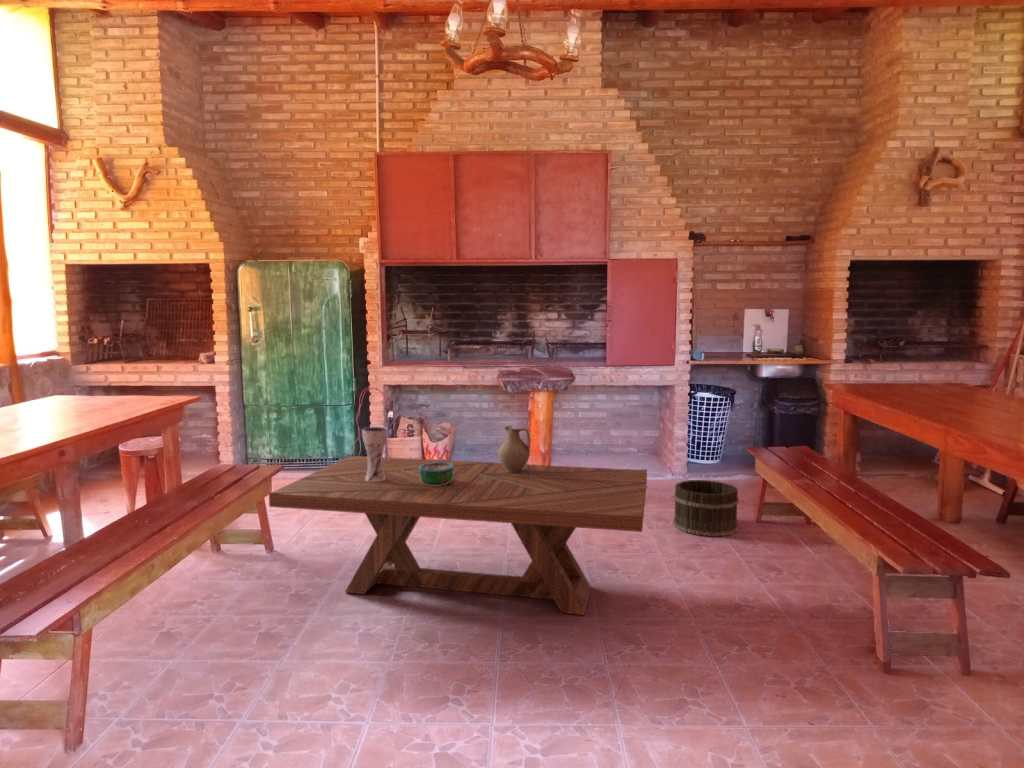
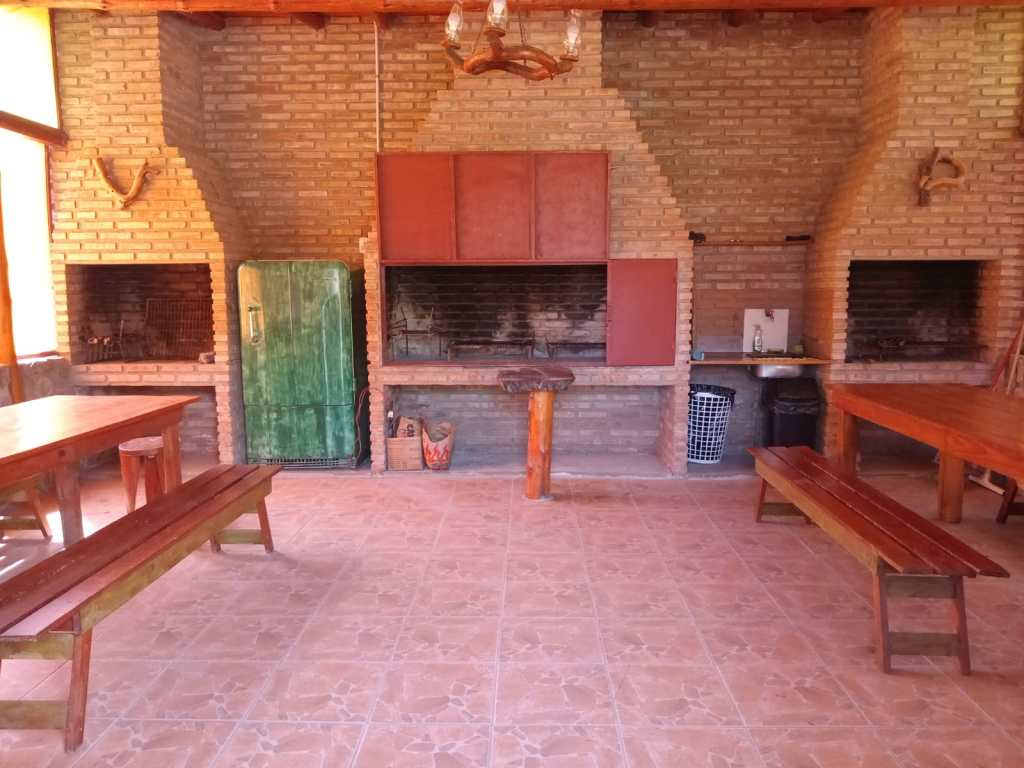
- ceramic jug [497,425,531,472]
- vase [361,426,388,481]
- dining table [268,455,648,616]
- bucket [672,479,740,537]
- decorative bowl [419,462,454,486]
